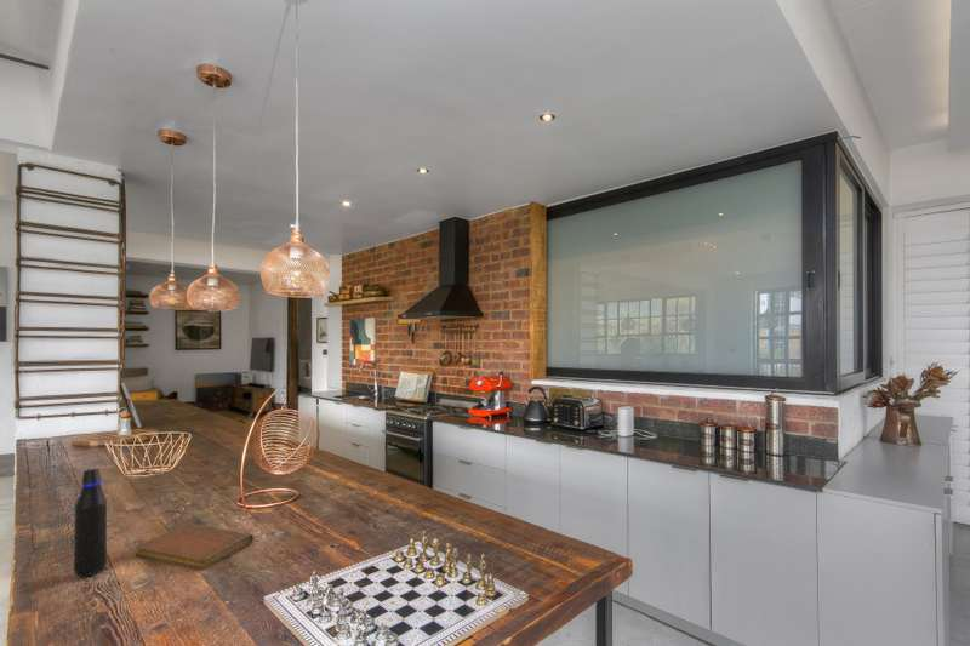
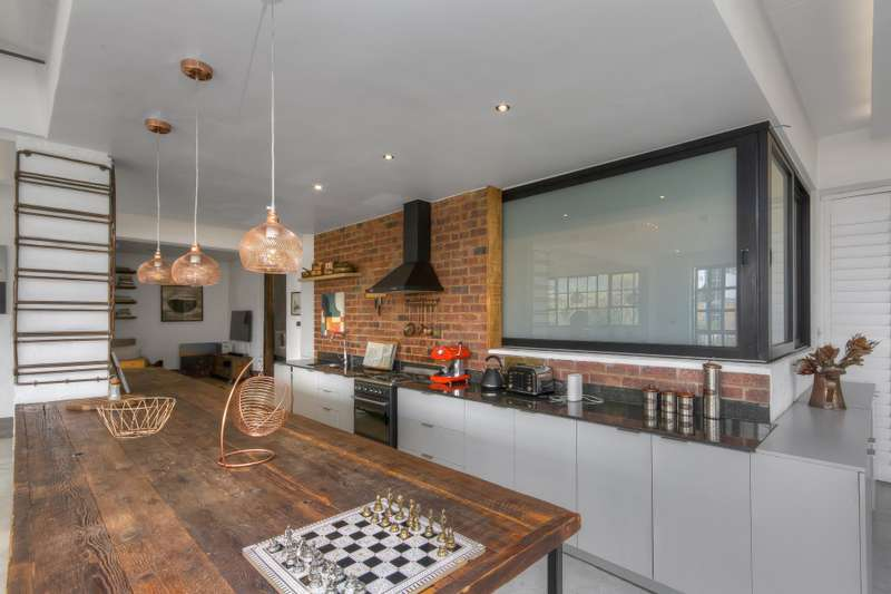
- notebook [135,522,255,571]
- water bottle [73,468,108,579]
